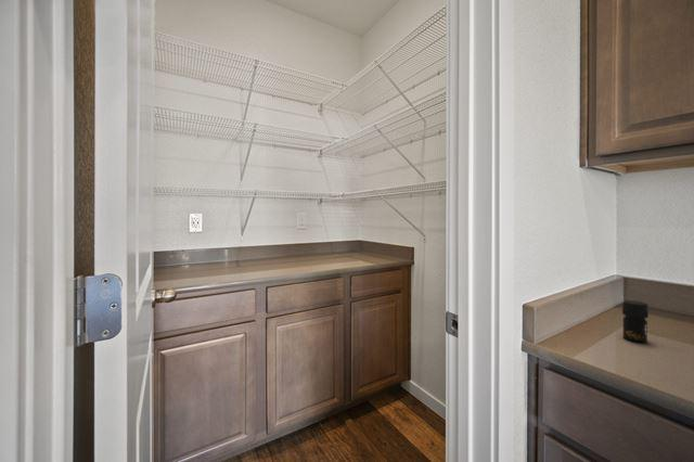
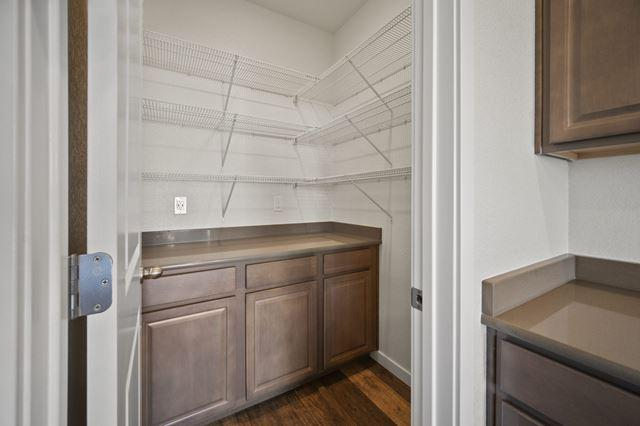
- jar [621,299,650,343]
